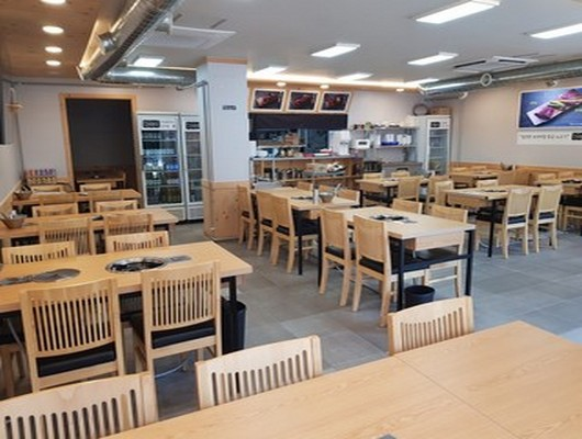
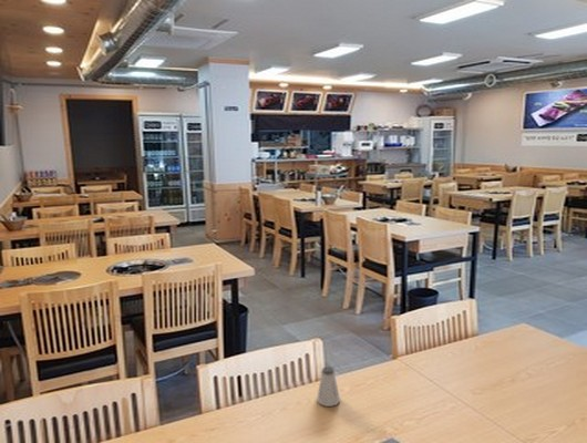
+ saltshaker [316,365,341,408]
